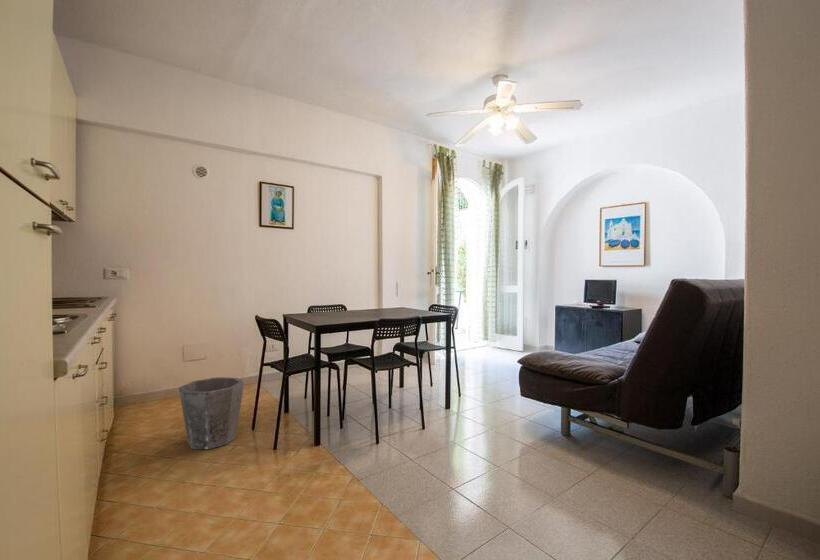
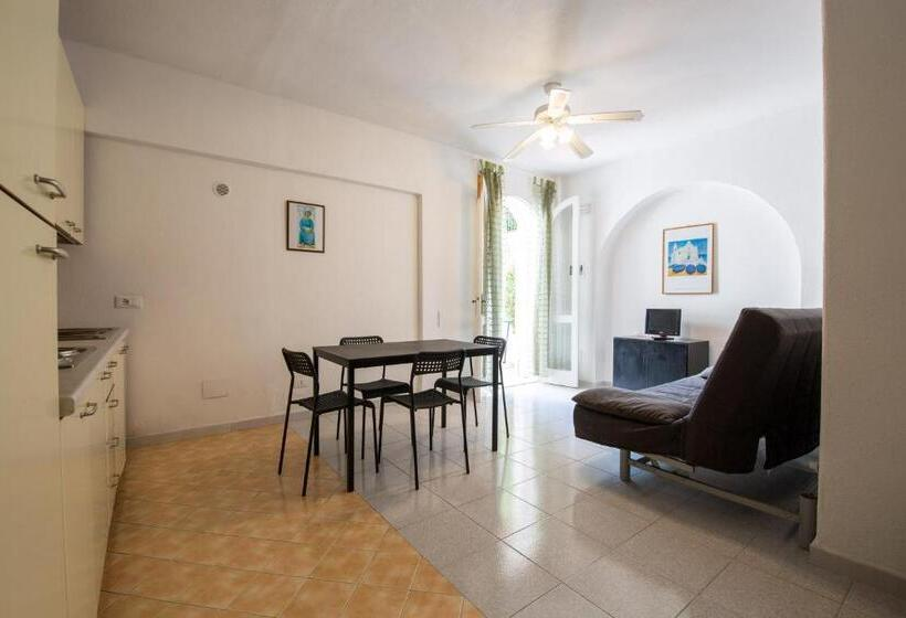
- waste bin [178,376,245,450]
